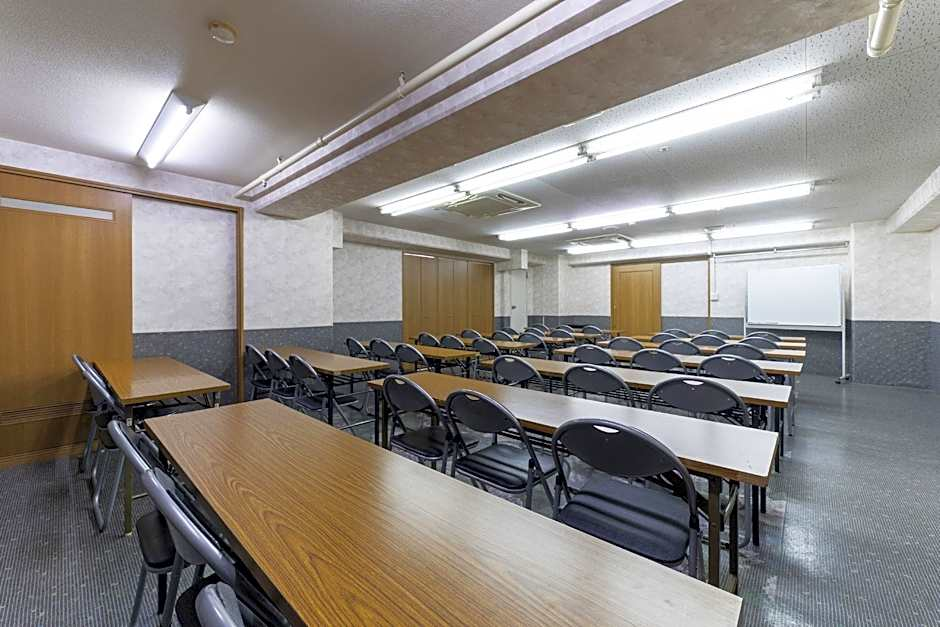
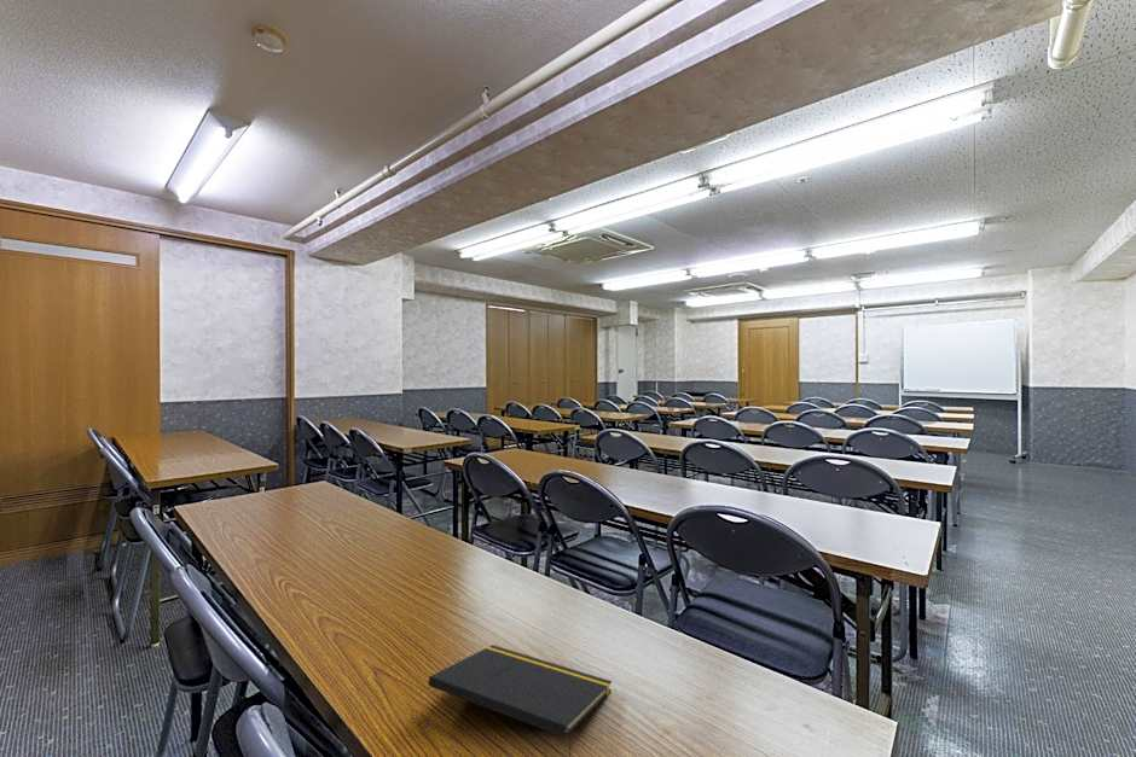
+ notepad [427,644,613,757]
